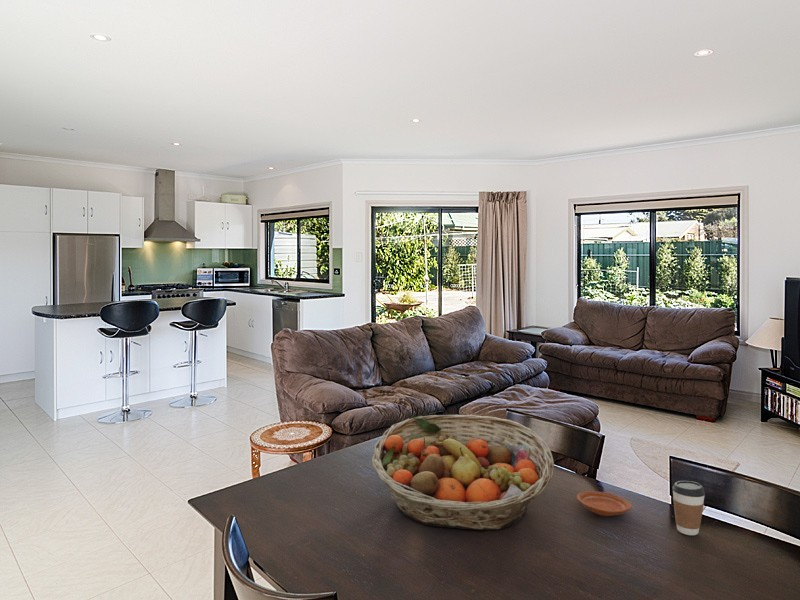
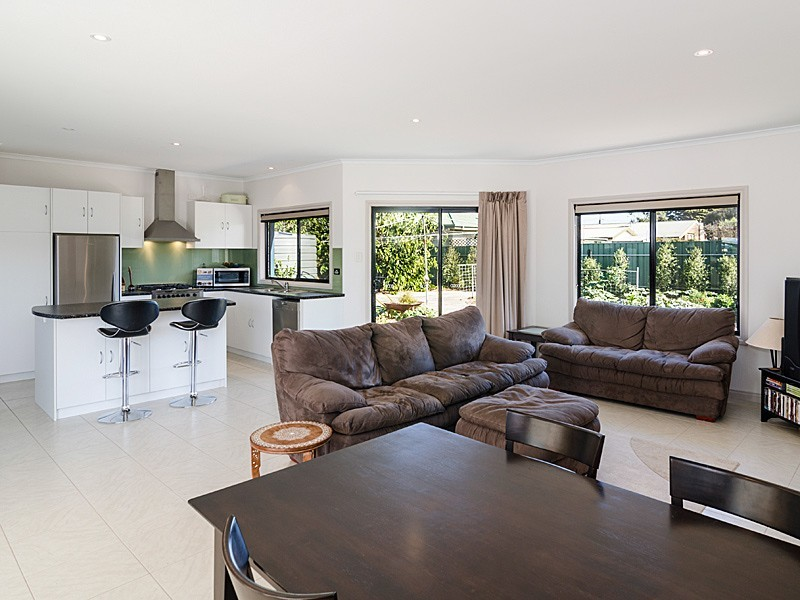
- coffee cup [671,480,706,536]
- fruit basket [371,414,555,531]
- plate [576,490,633,517]
